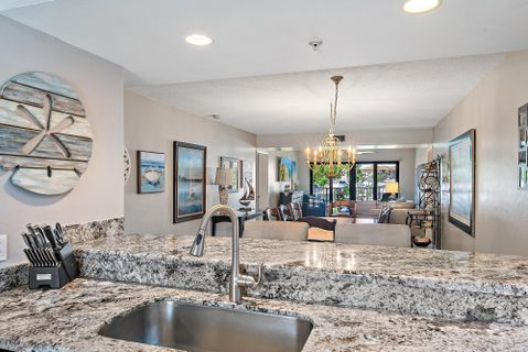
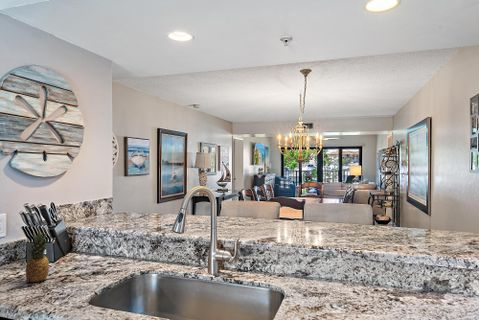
+ fruit [25,230,51,283]
